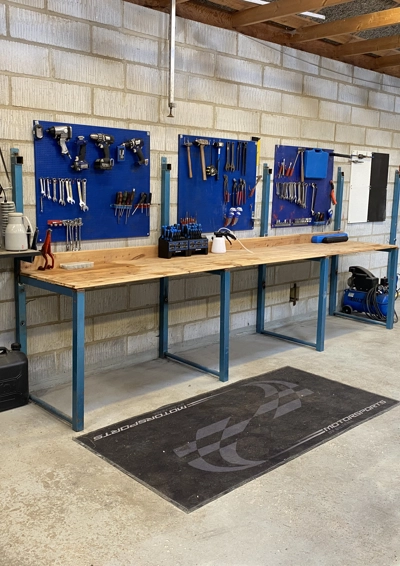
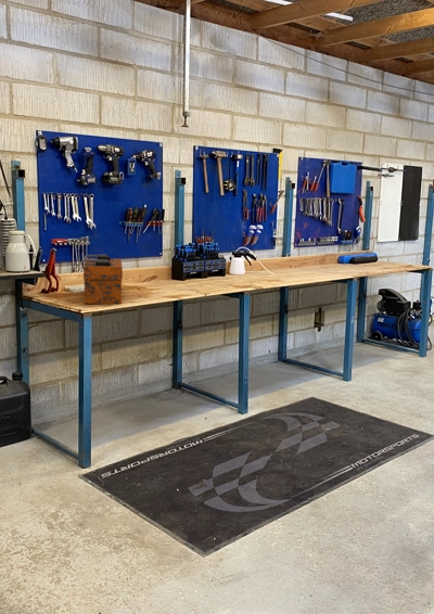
+ tool box [82,254,124,305]
